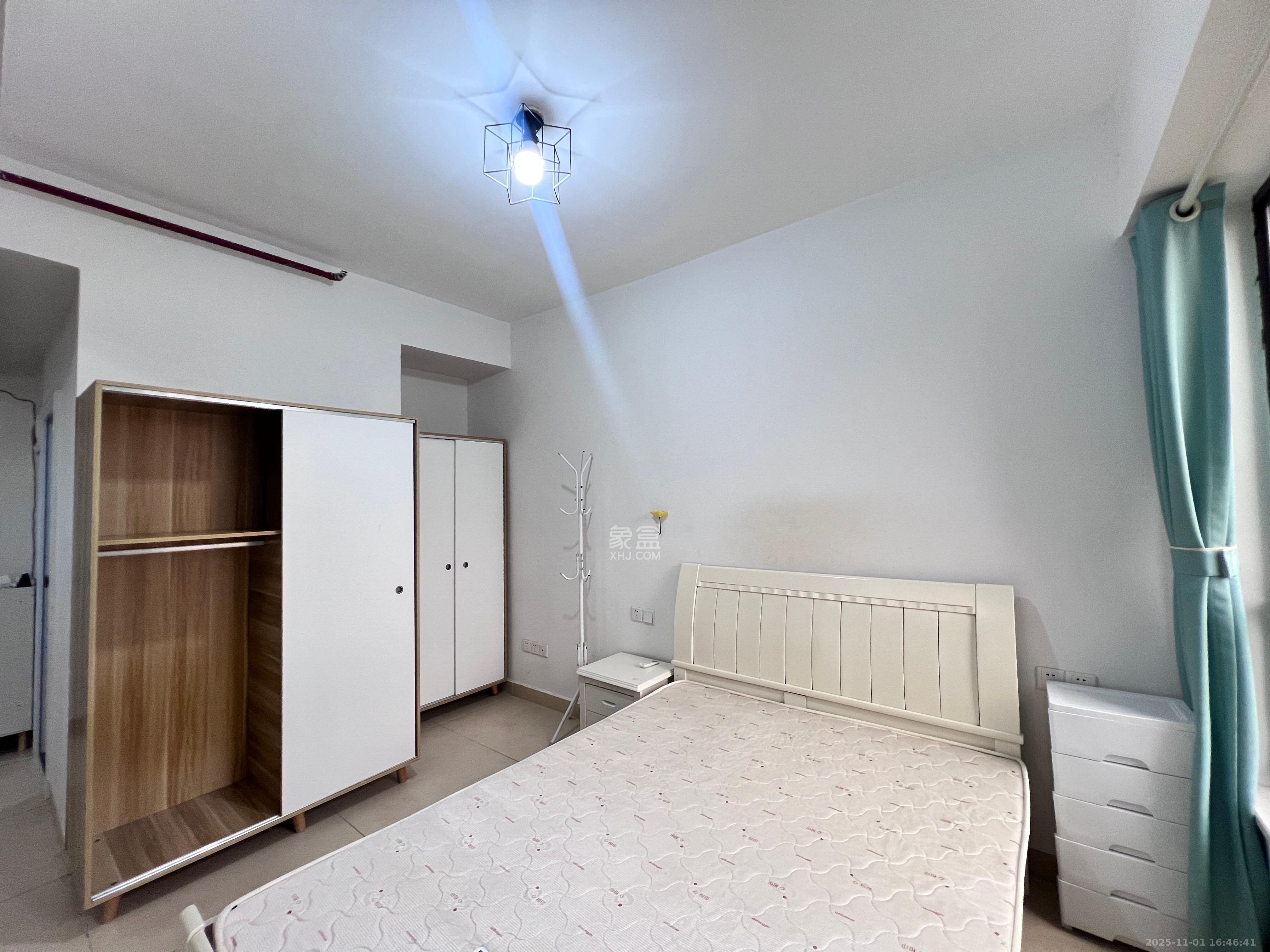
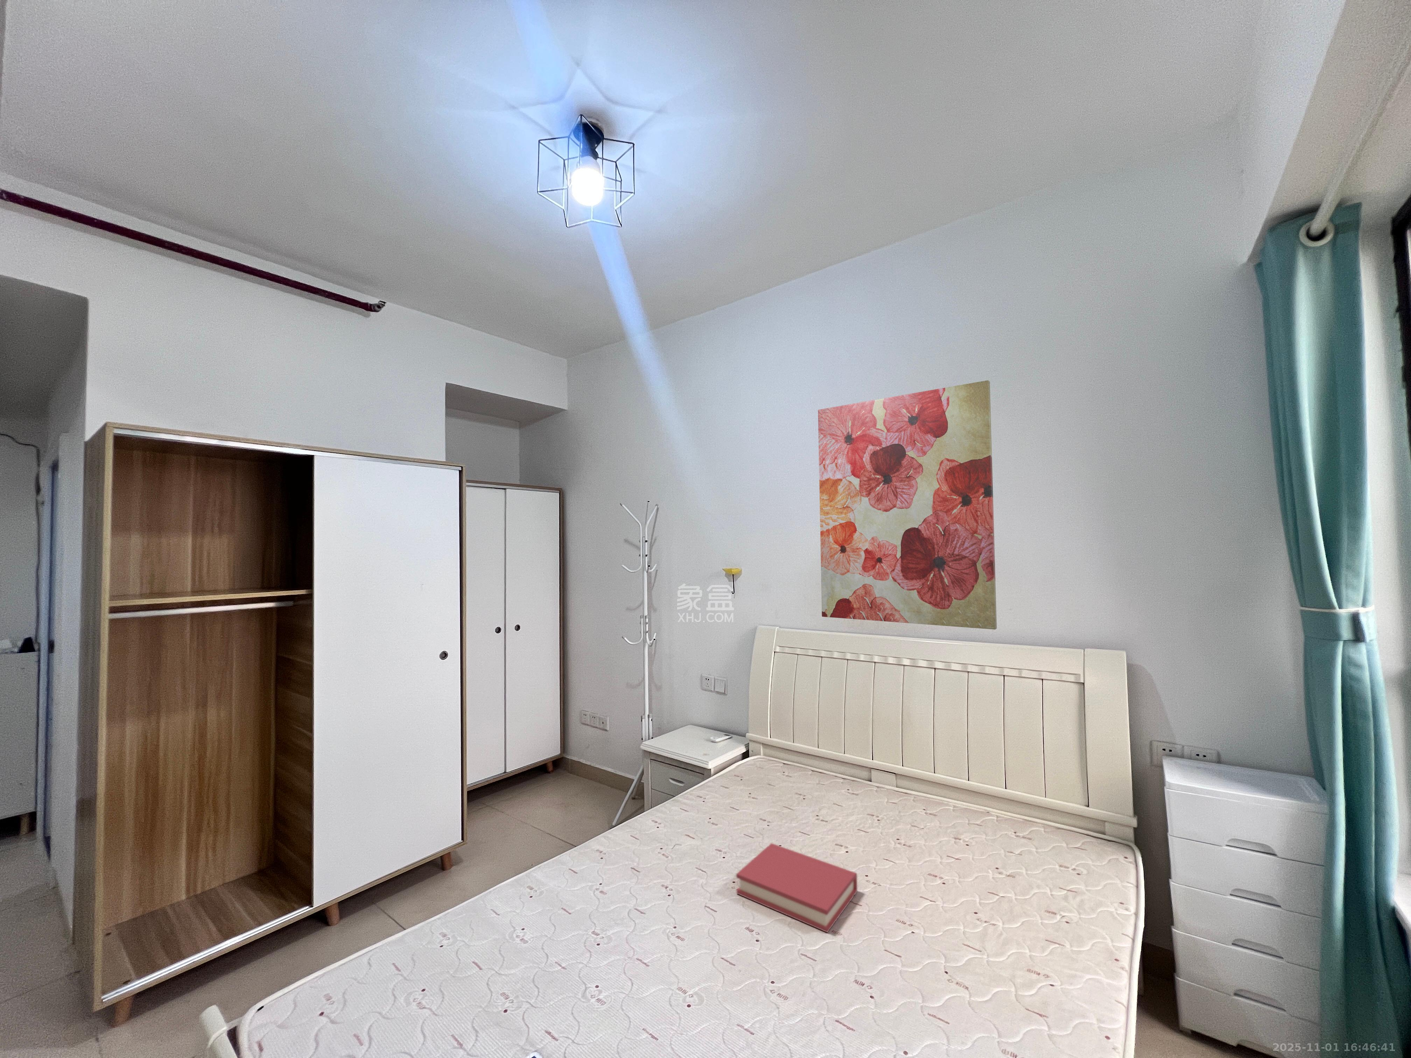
+ hardback book [735,842,858,934]
+ wall art [818,380,998,630]
